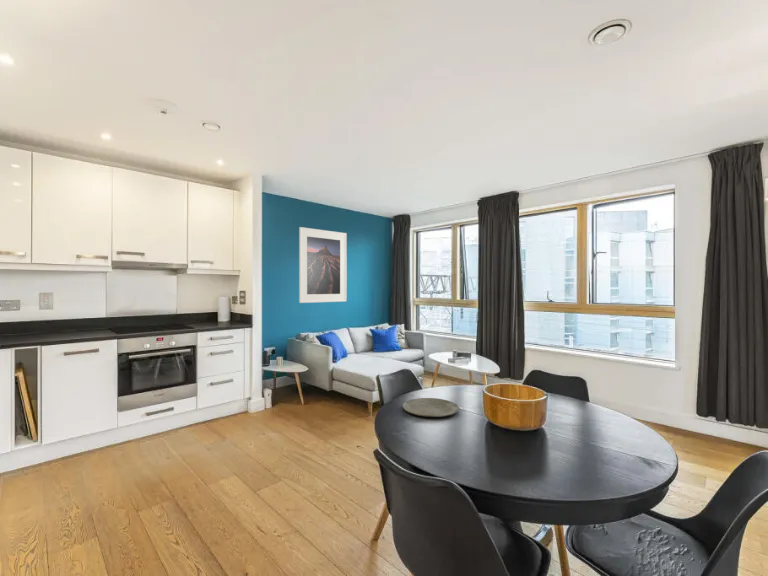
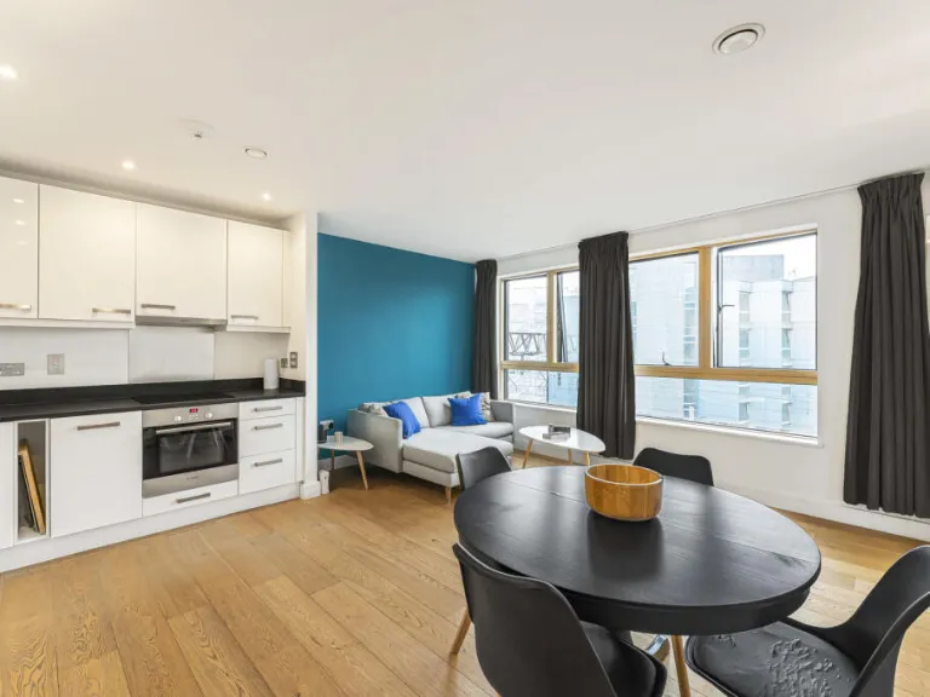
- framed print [298,226,347,304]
- plate [402,397,460,418]
